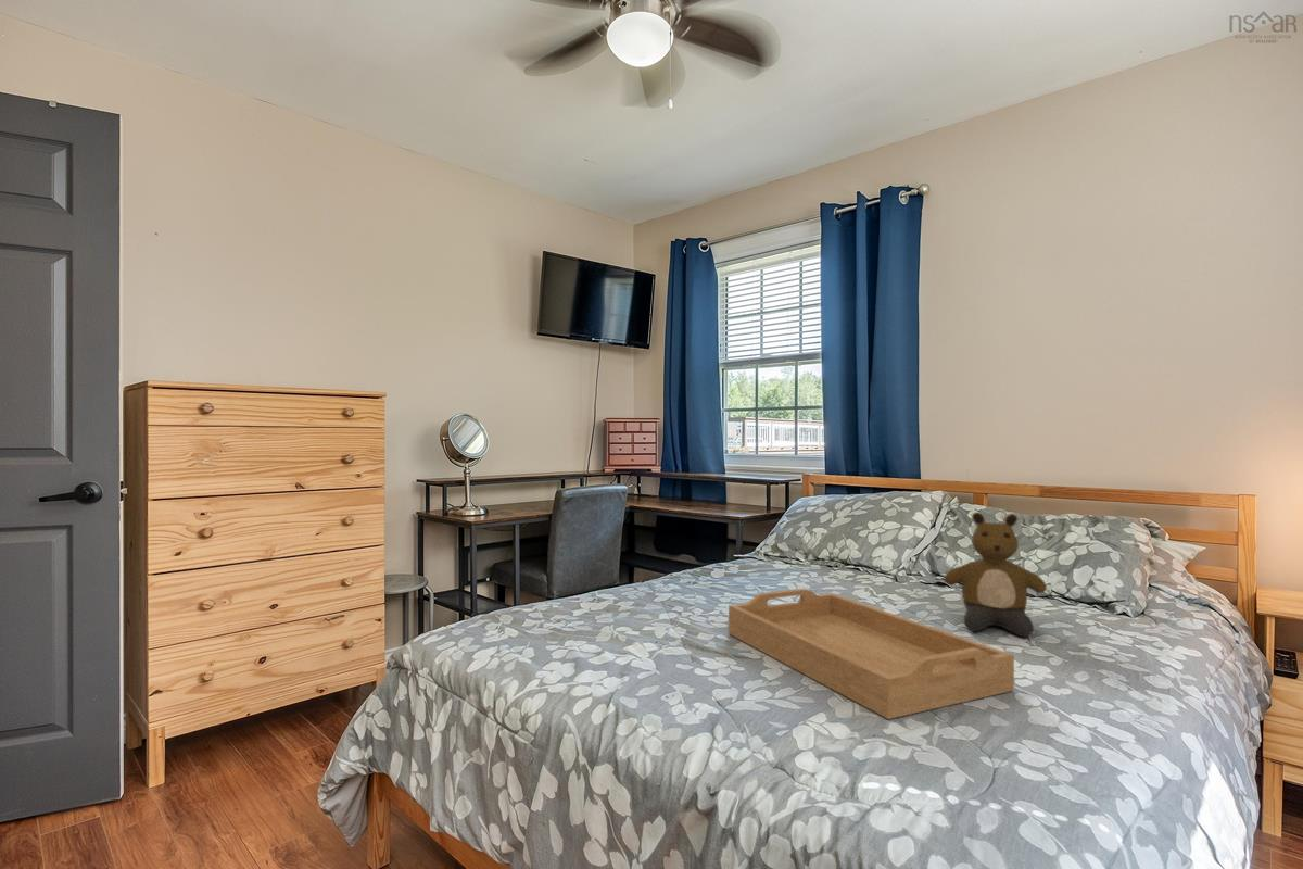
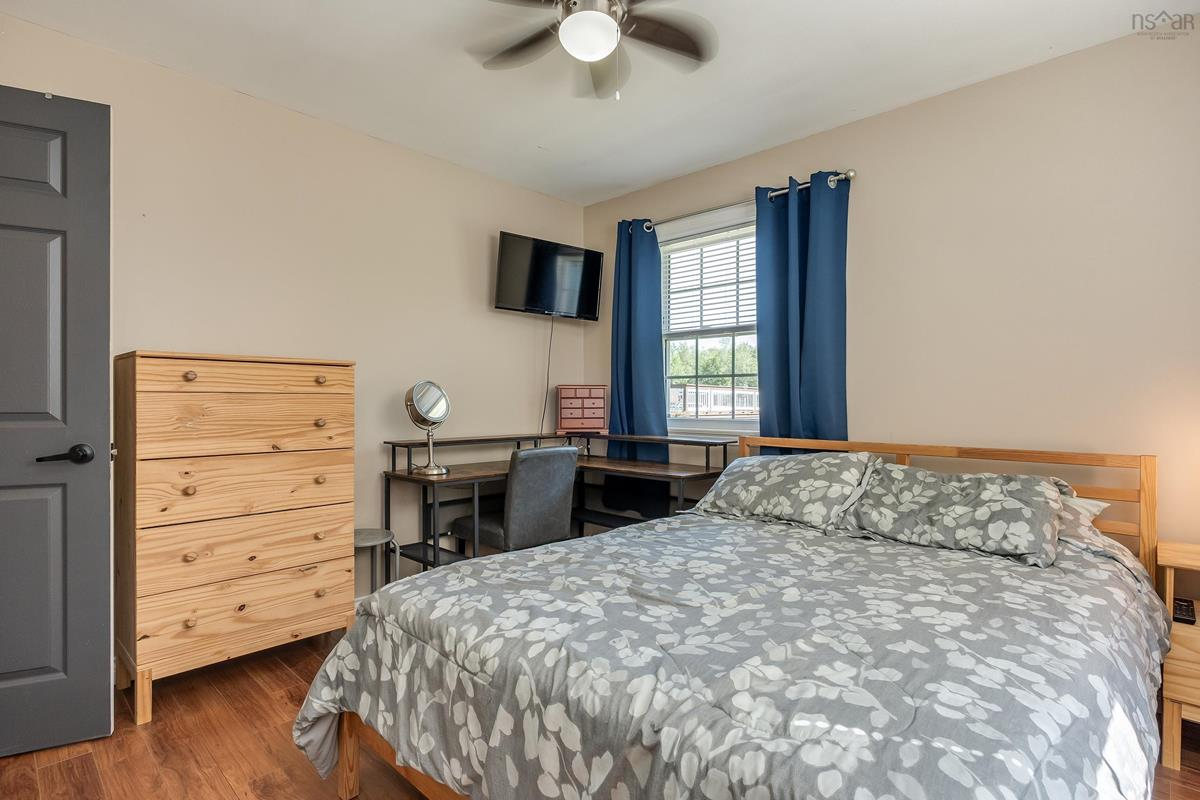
- serving tray [728,588,1015,720]
- bear [943,511,1048,638]
